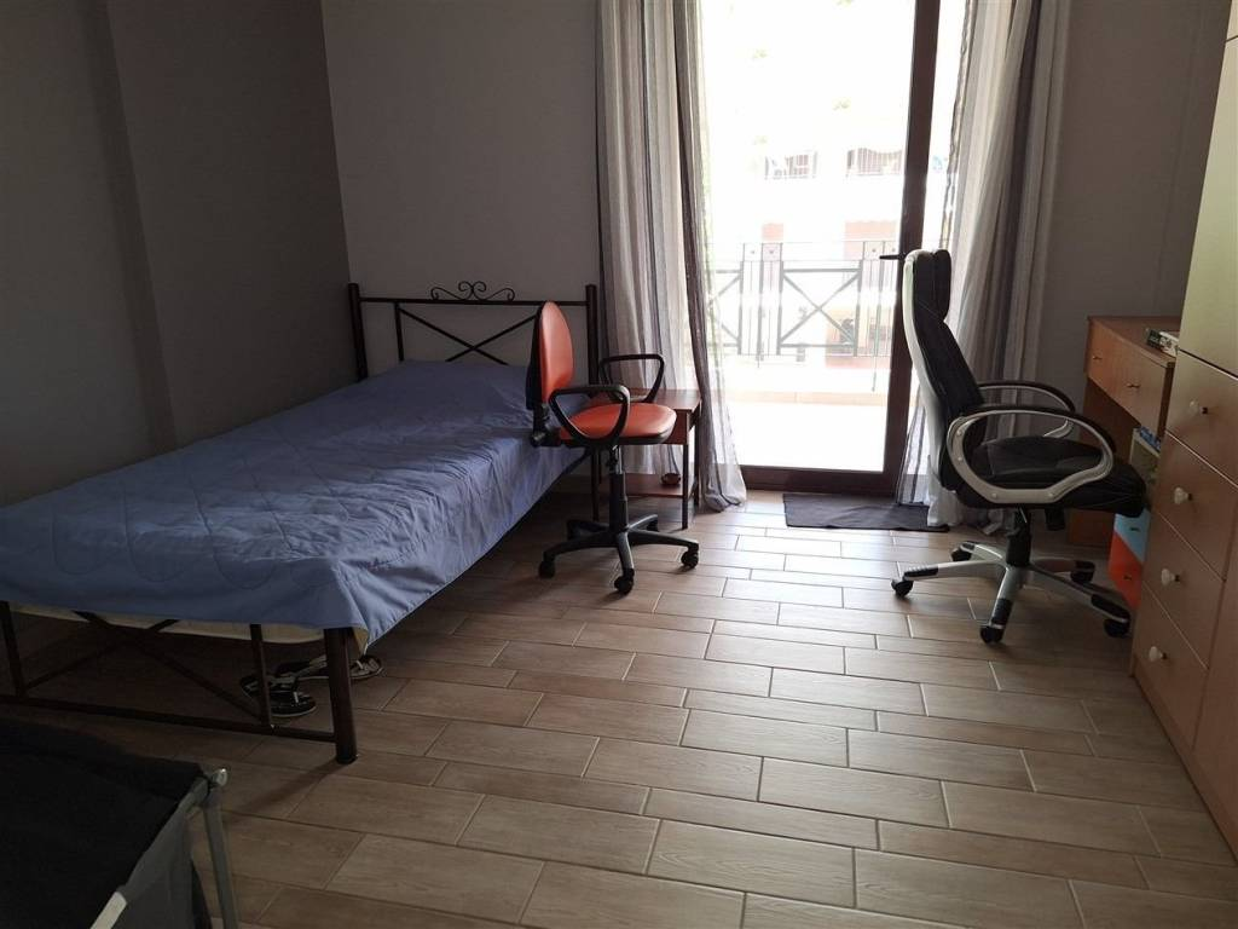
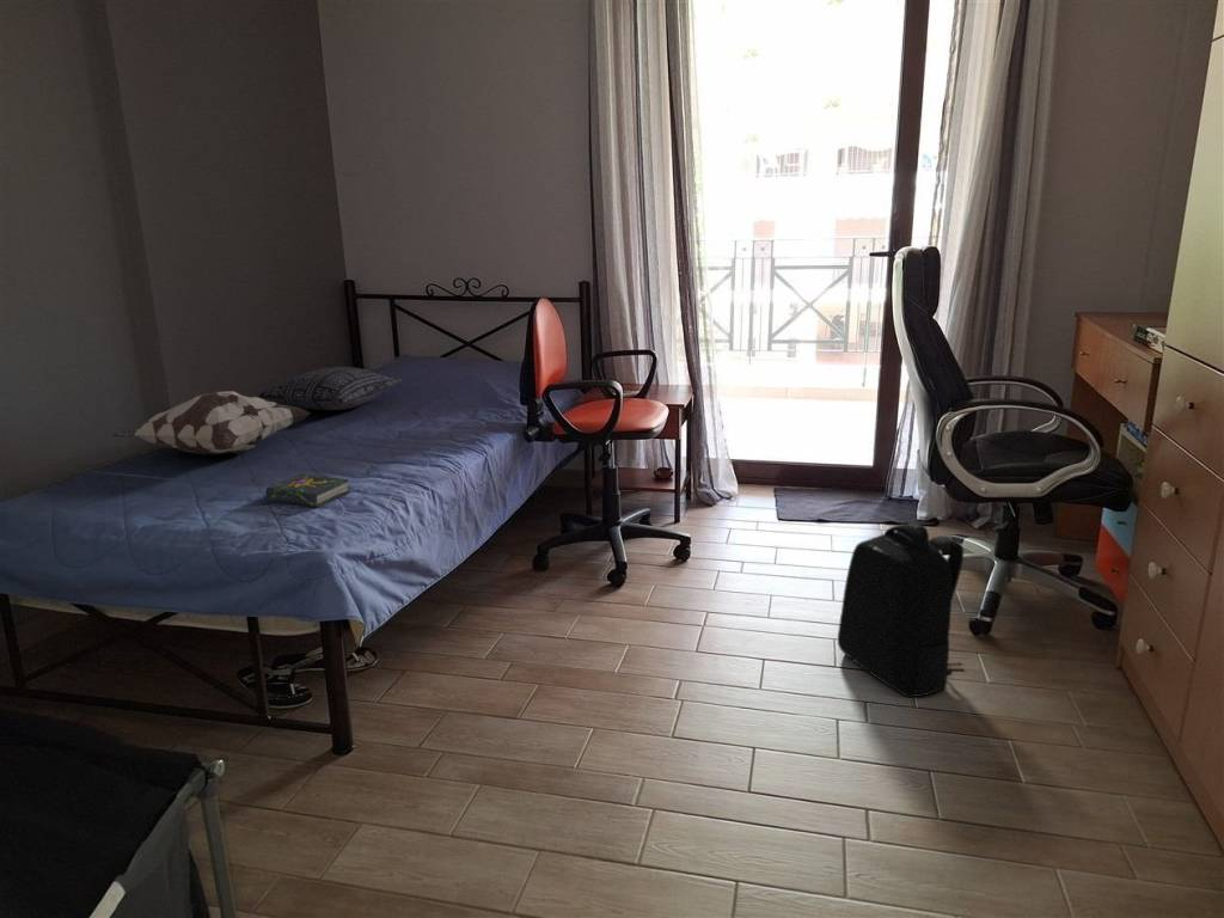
+ book [264,472,350,508]
+ pillow [255,366,404,411]
+ decorative pillow [111,390,312,457]
+ backpack [837,521,965,698]
